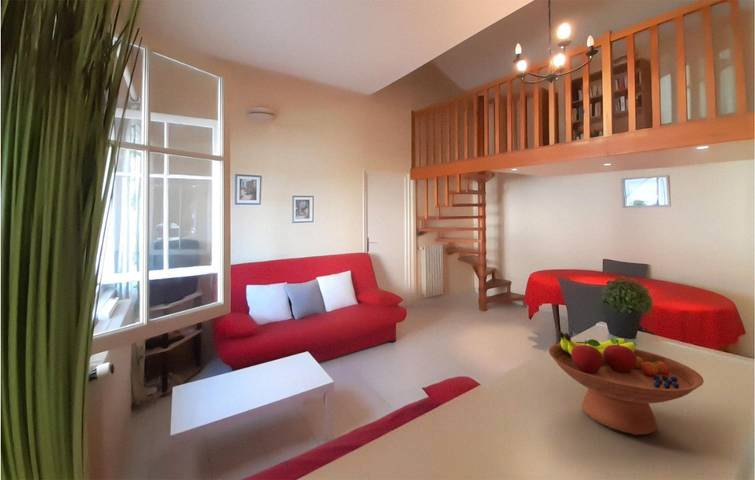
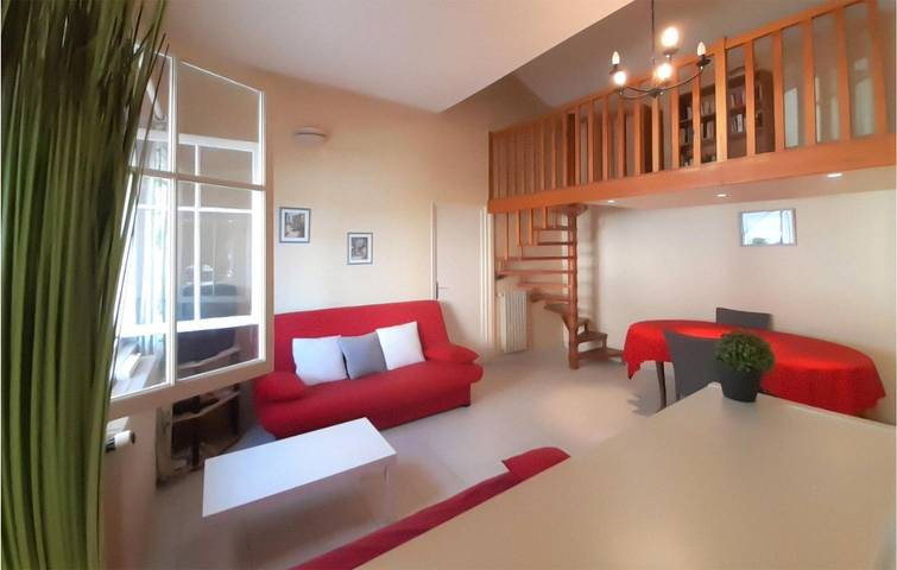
- fruit bowl [548,330,704,436]
